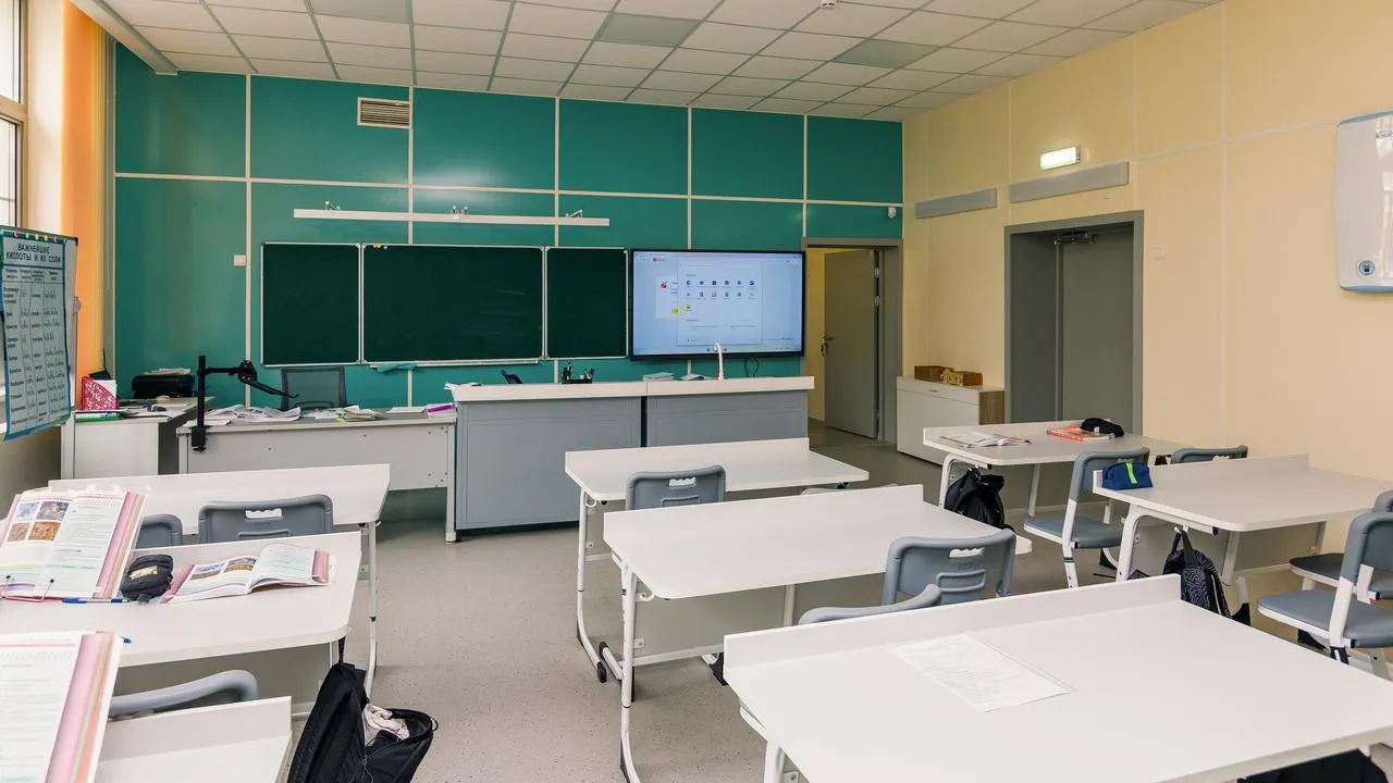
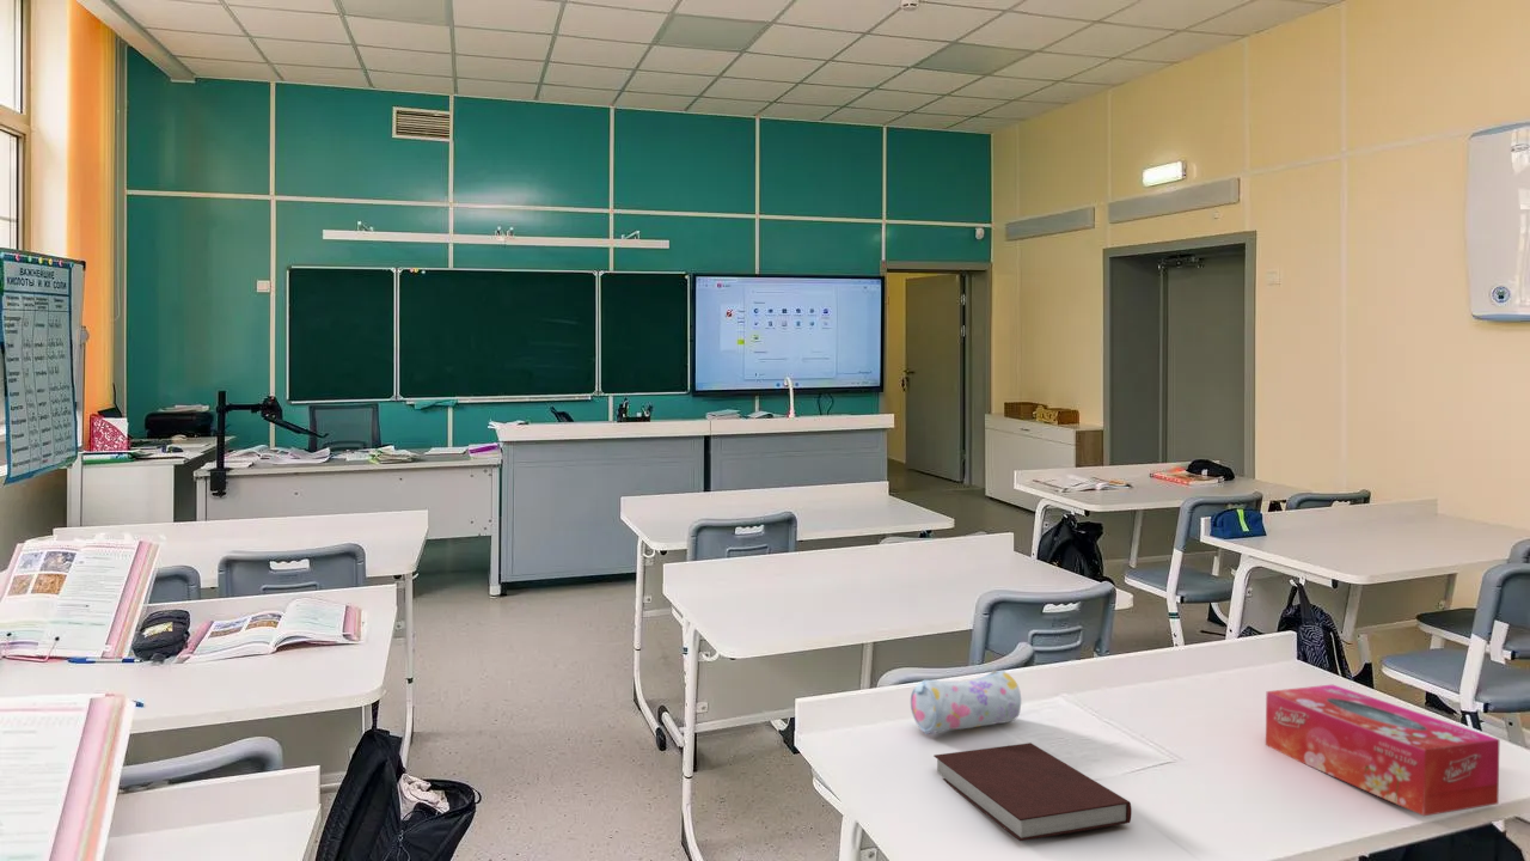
+ notebook [932,741,1133,842]
+ tissue box [1265,684,1501,817]
+ pencil case [910,668,1022,735]
